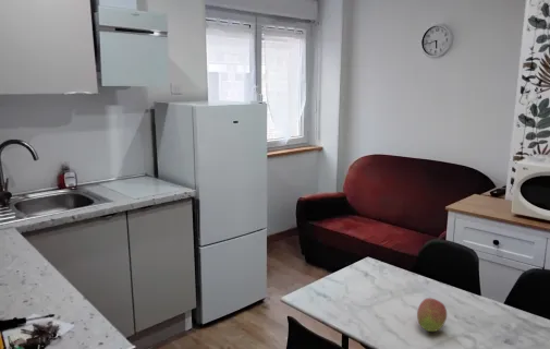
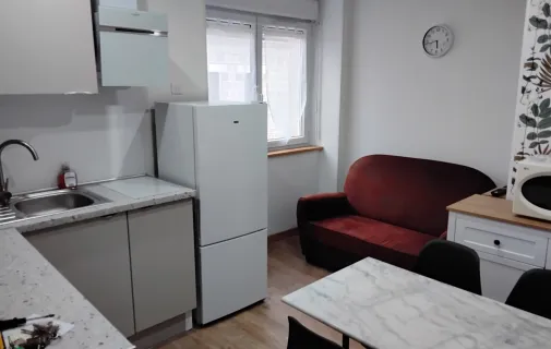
- fruit [416,297,448,333]
